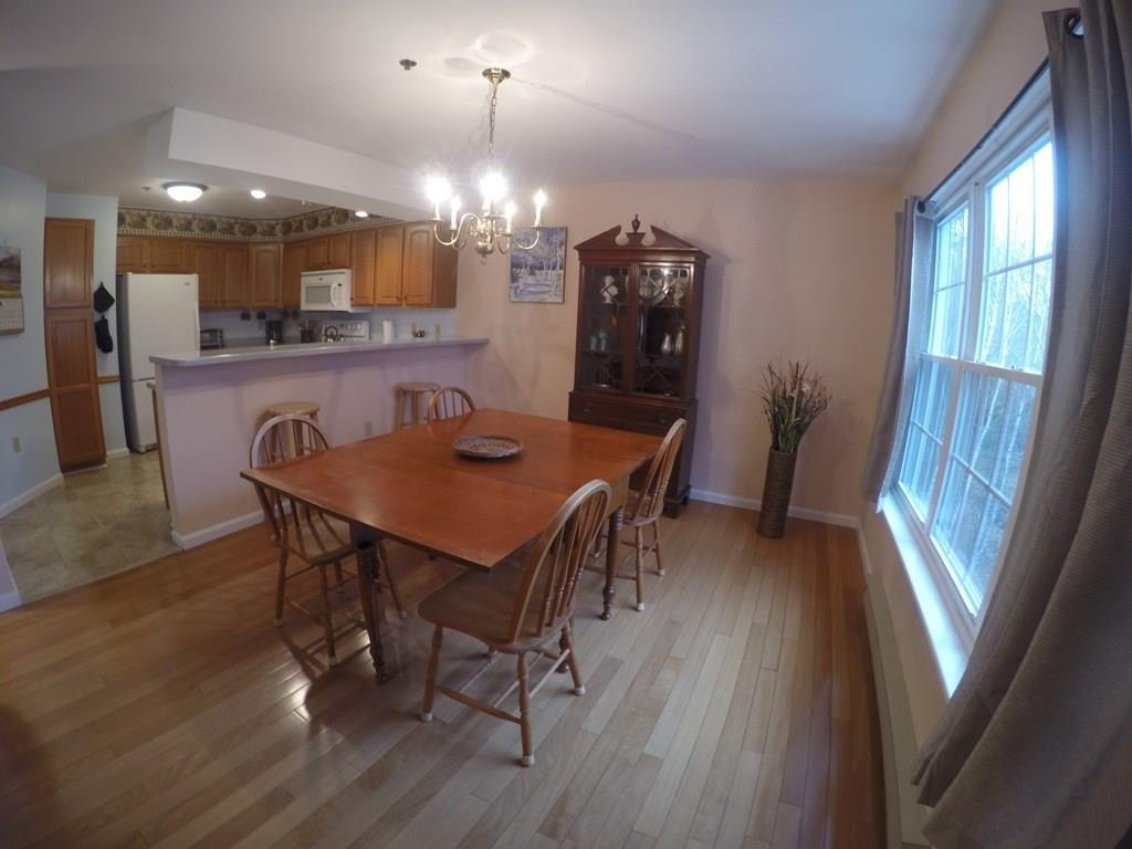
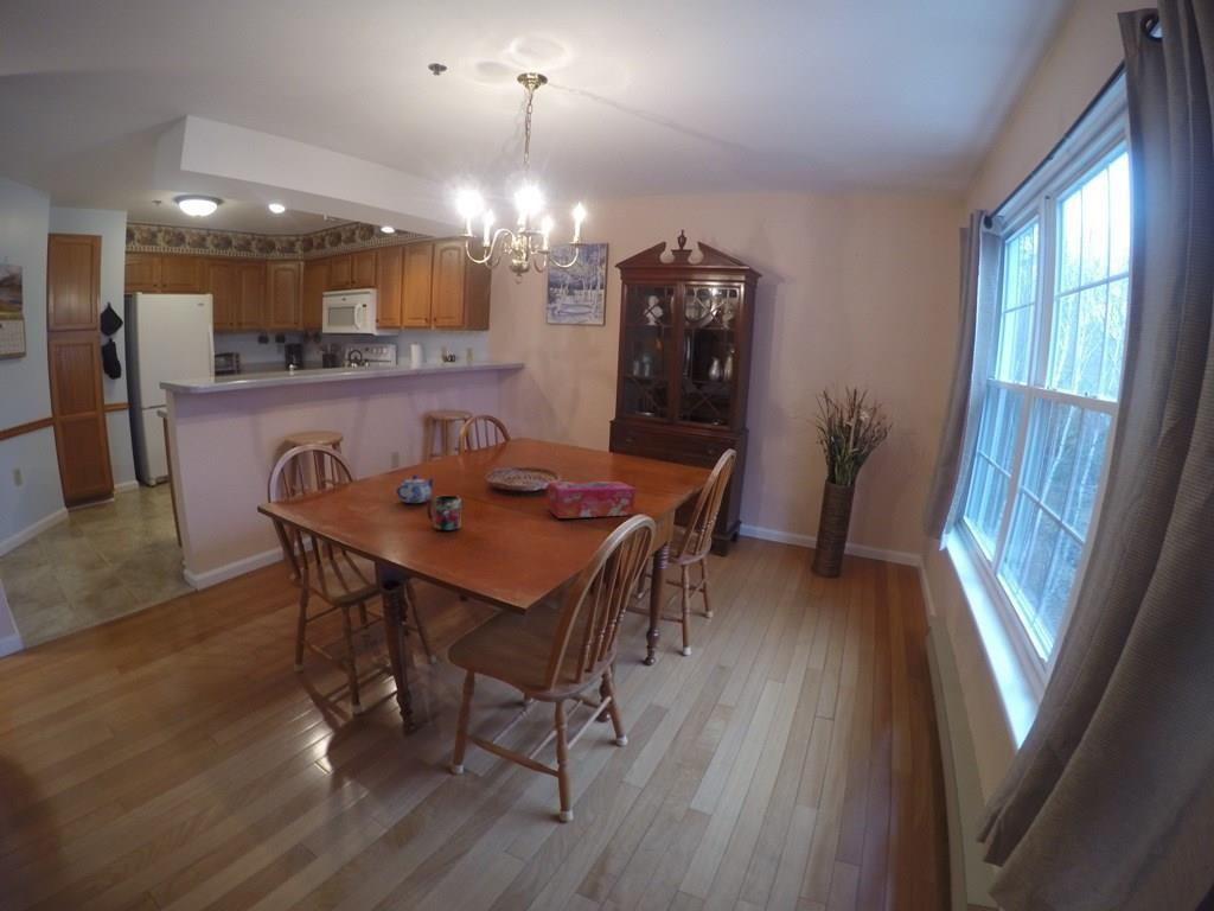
+ mug [426,495,462,531]
+ teapot [396,474,435,504]
+ tissue box [545,480,637,520]
